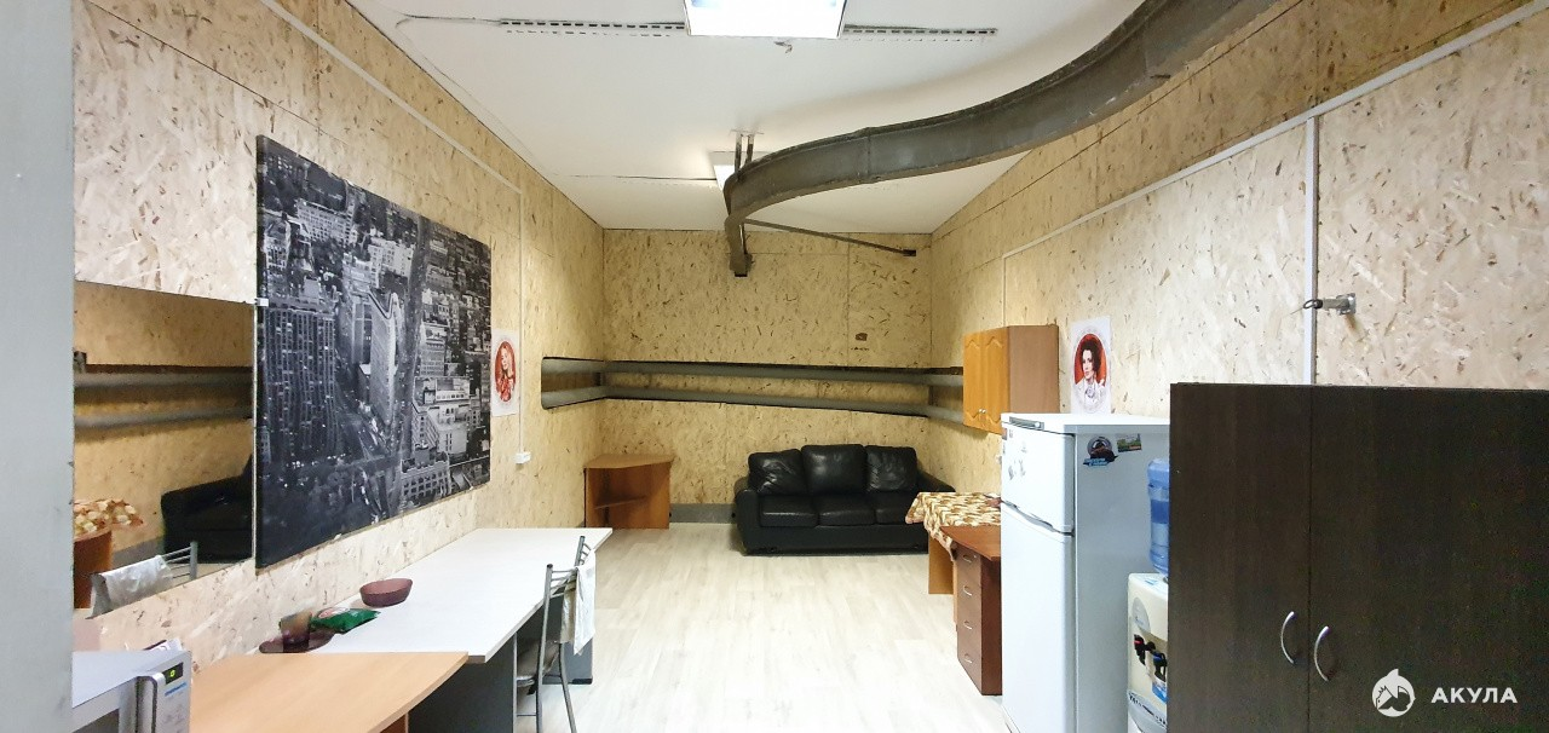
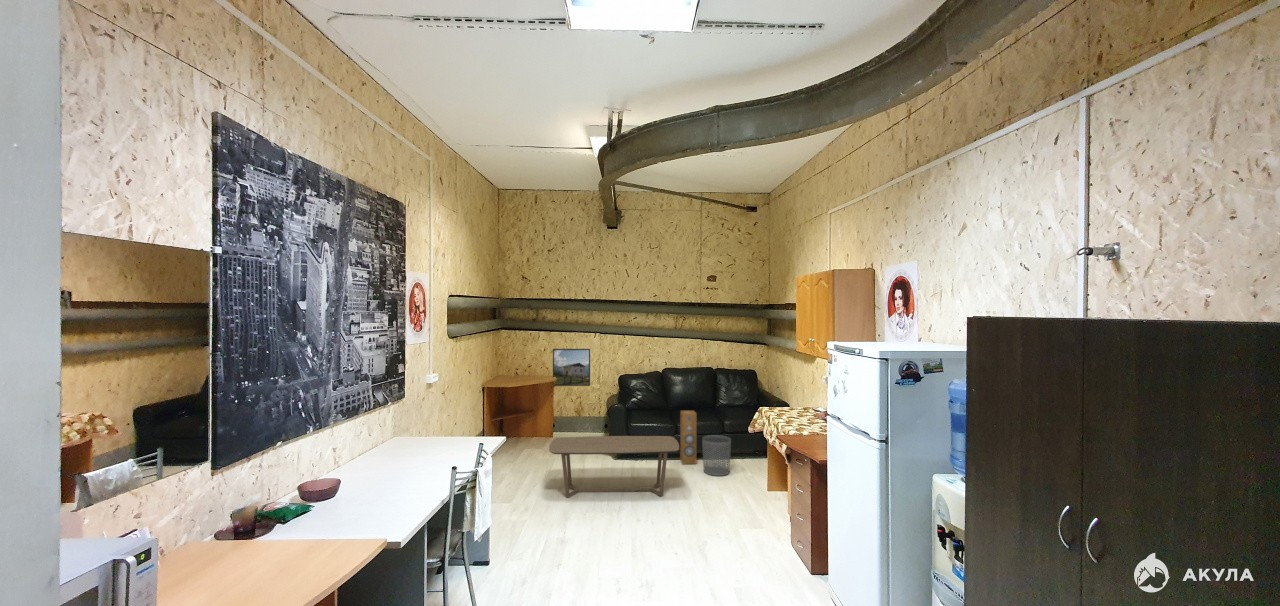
+ speaker [679,410,697,465]
+ waste bin [701,434,732,477]
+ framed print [552,348,591,387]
+ coffee table [548,435,680,499]
